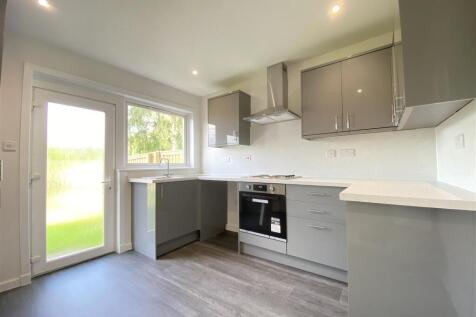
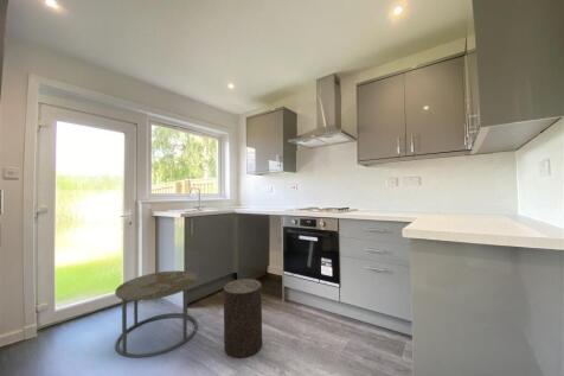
+ stool [223,278,263,359]
+ side table [114,269,199,359]
